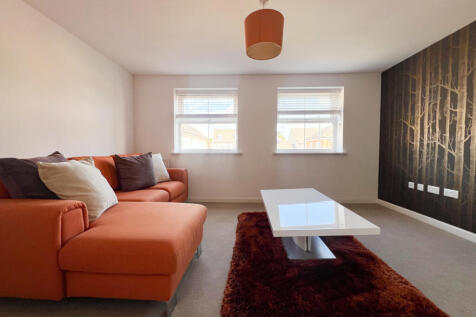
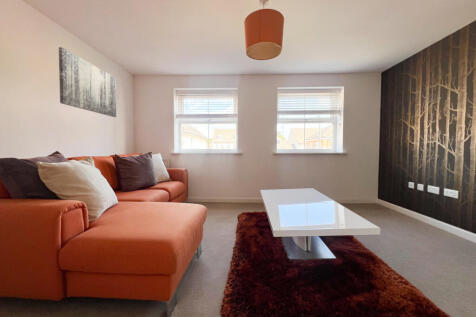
+ wall art [58,46,117,118]
